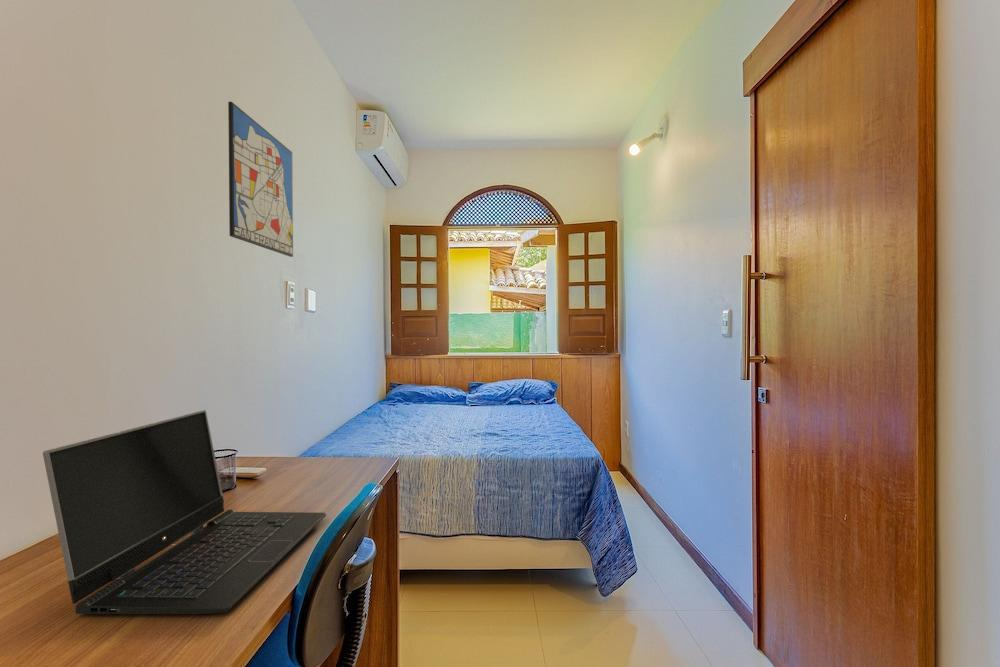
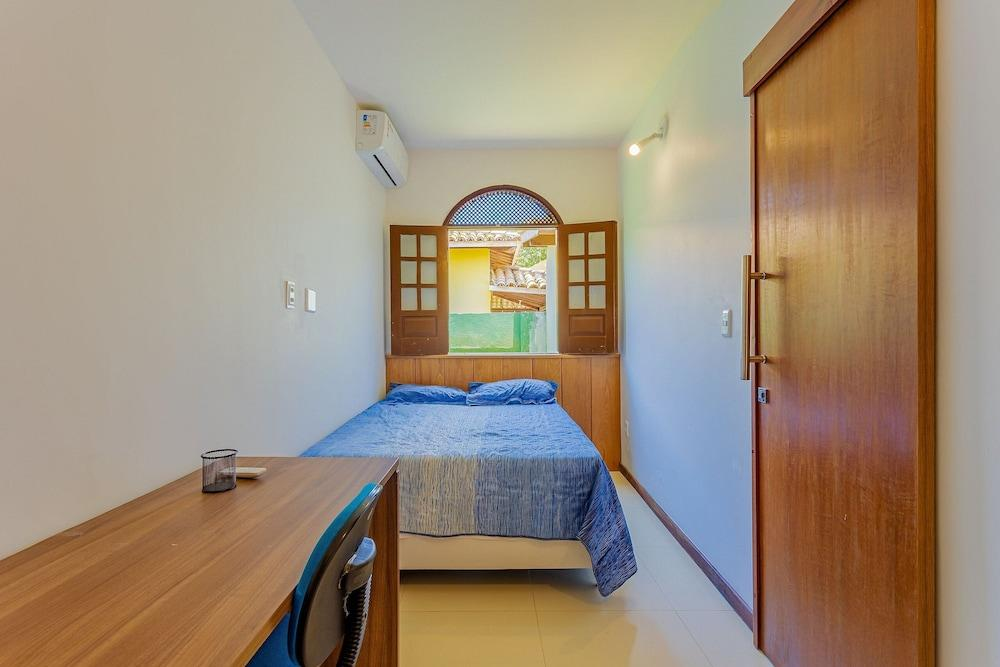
- laptop computer [42,409,327,615]
- wall art [227,101,294,258]
